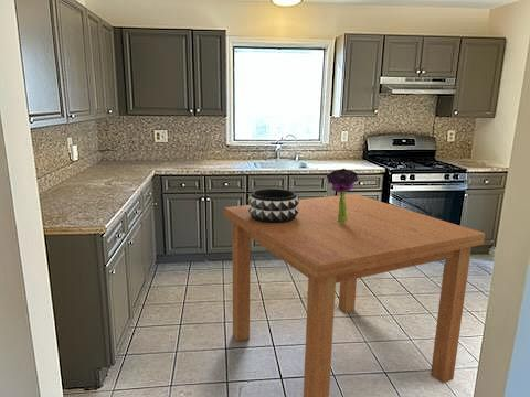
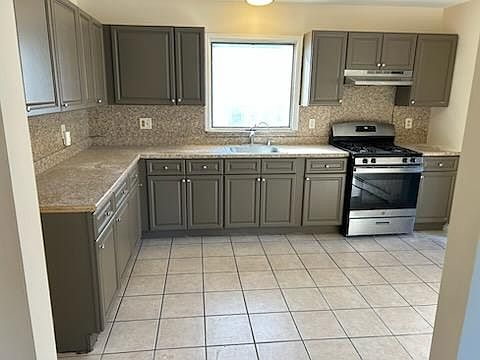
- dining table [223,193,486,397]
- decorative bowl [247,187,300,223]
- bouquet [326,168,360,225]
